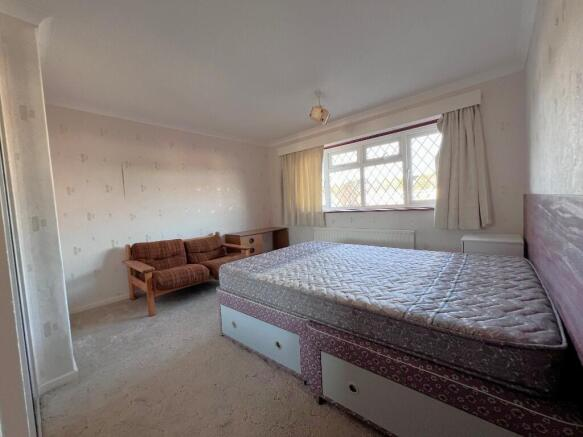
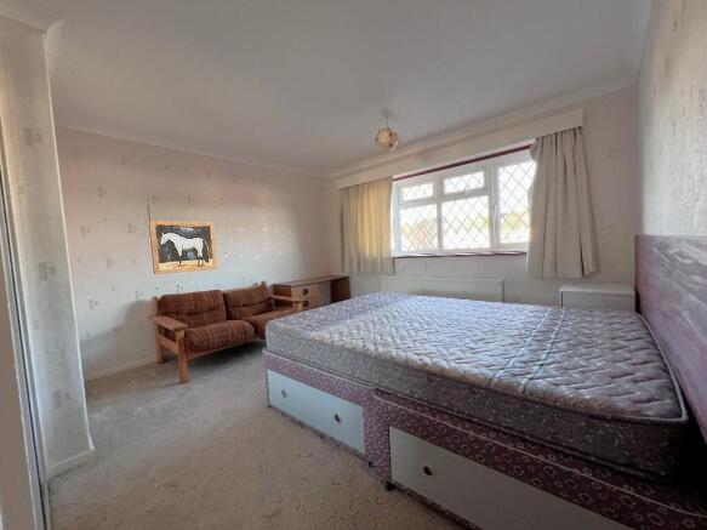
+ wall art [148,220,218,275]
